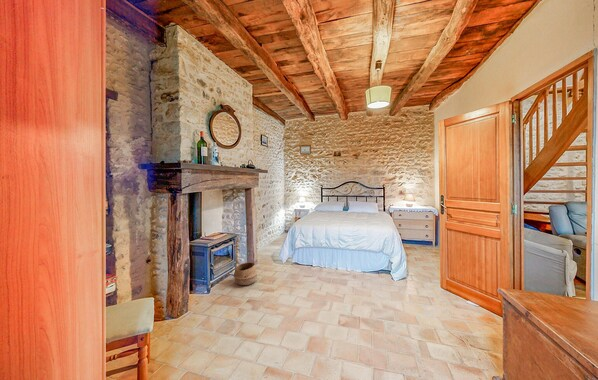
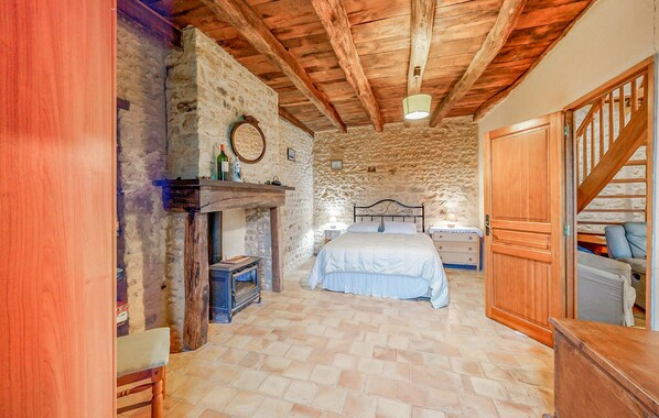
- woven basket [232,260,259,286]
